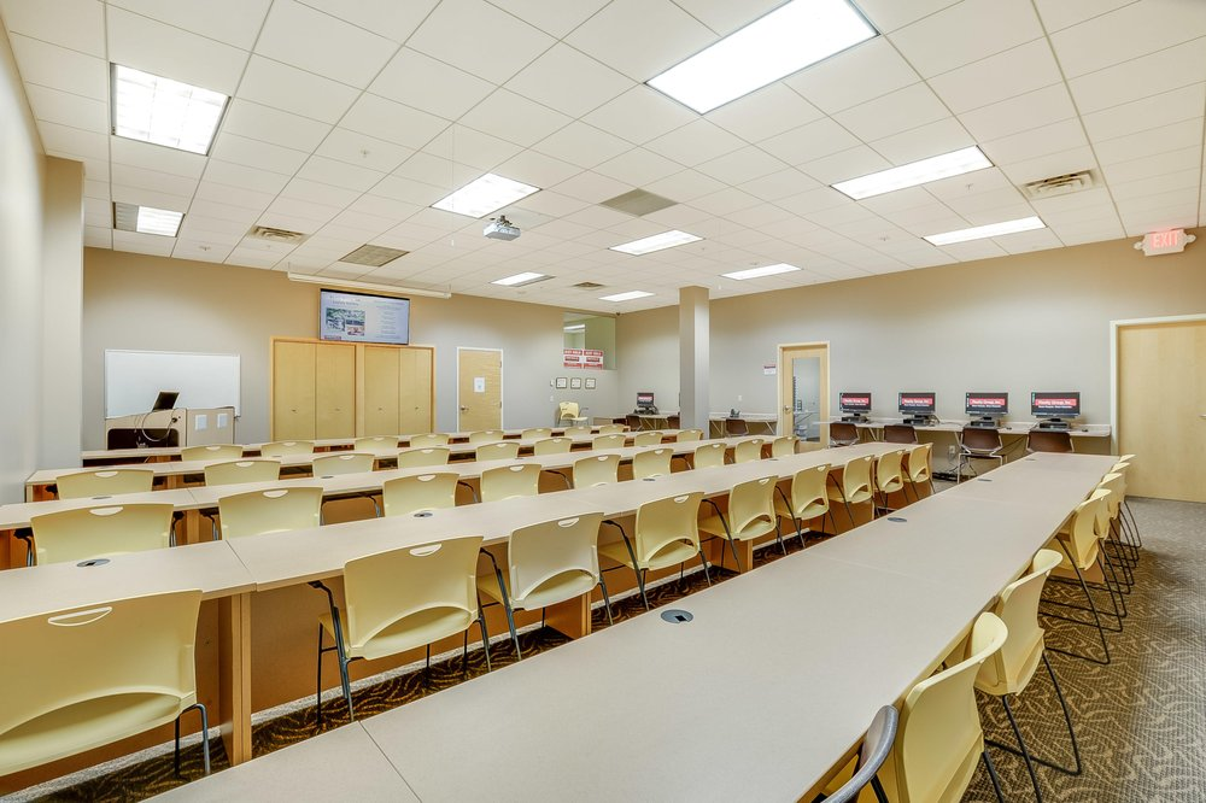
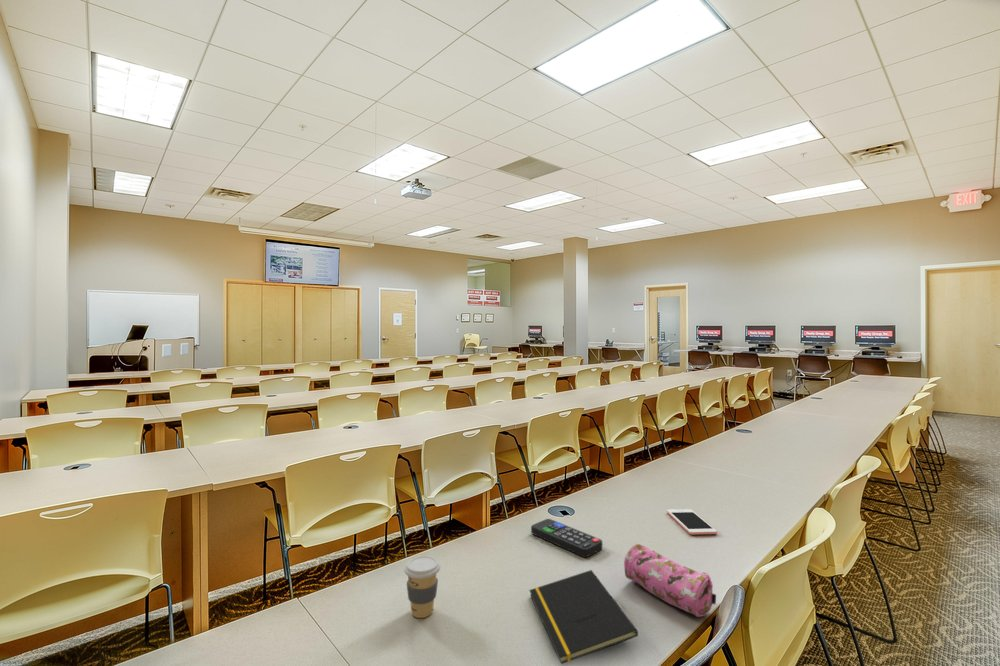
+ cell phone [666,508,718,536]
+ notepad [528,569,639,665]
+ pencil case [623,543,717,618]
+ coffee cup [403,555,441,619]
+ remote control [530,518,603,558]
